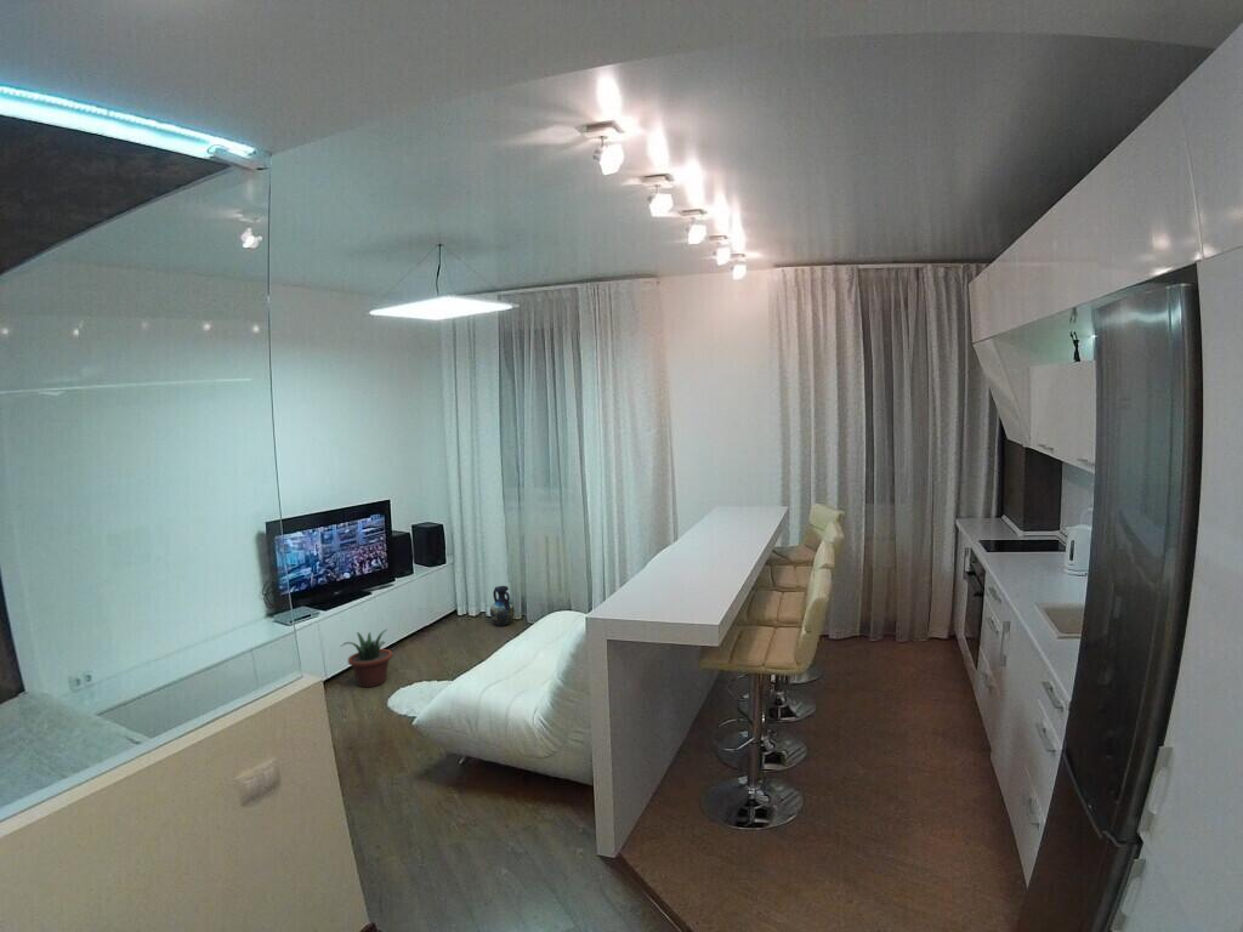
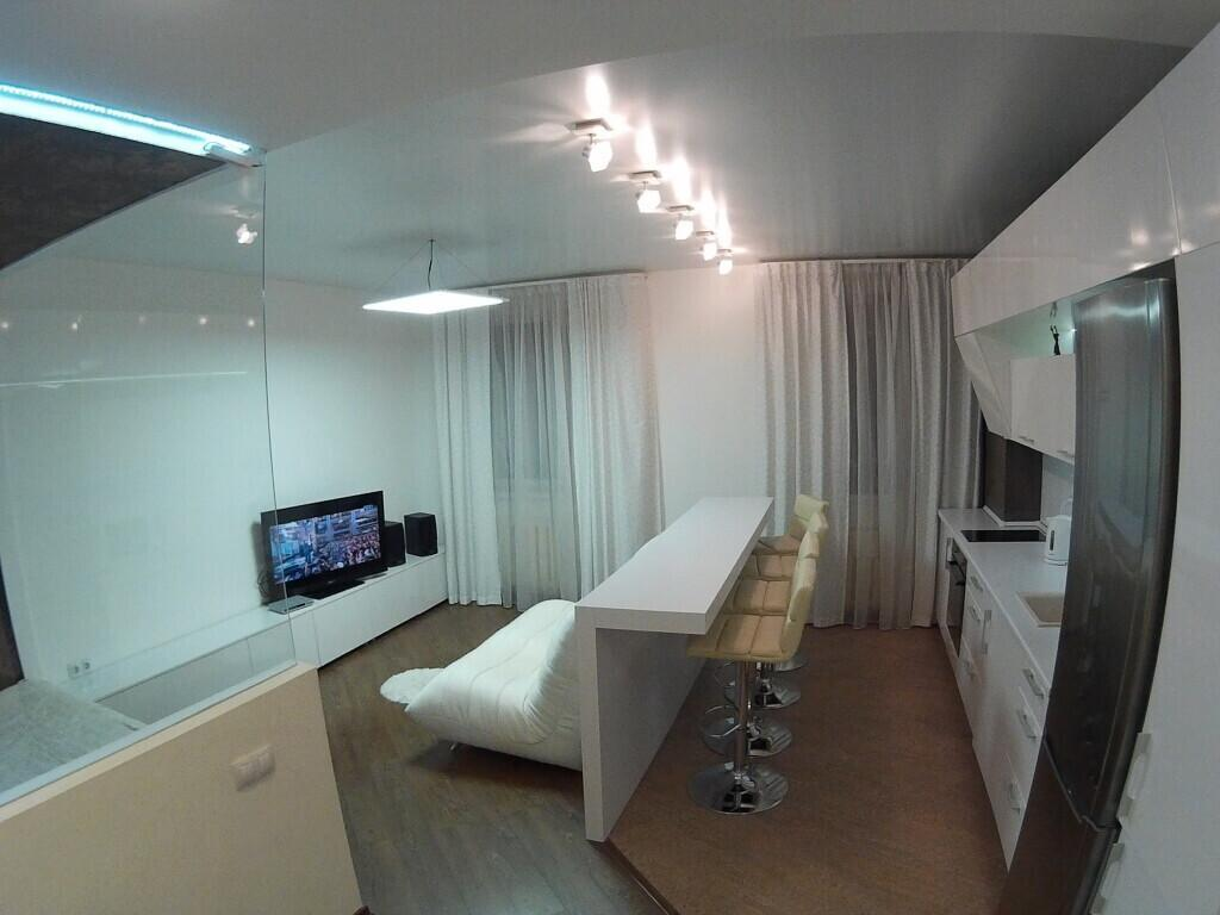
- potted plant [340,629,393,688]
- vase [489,585,516,627]
